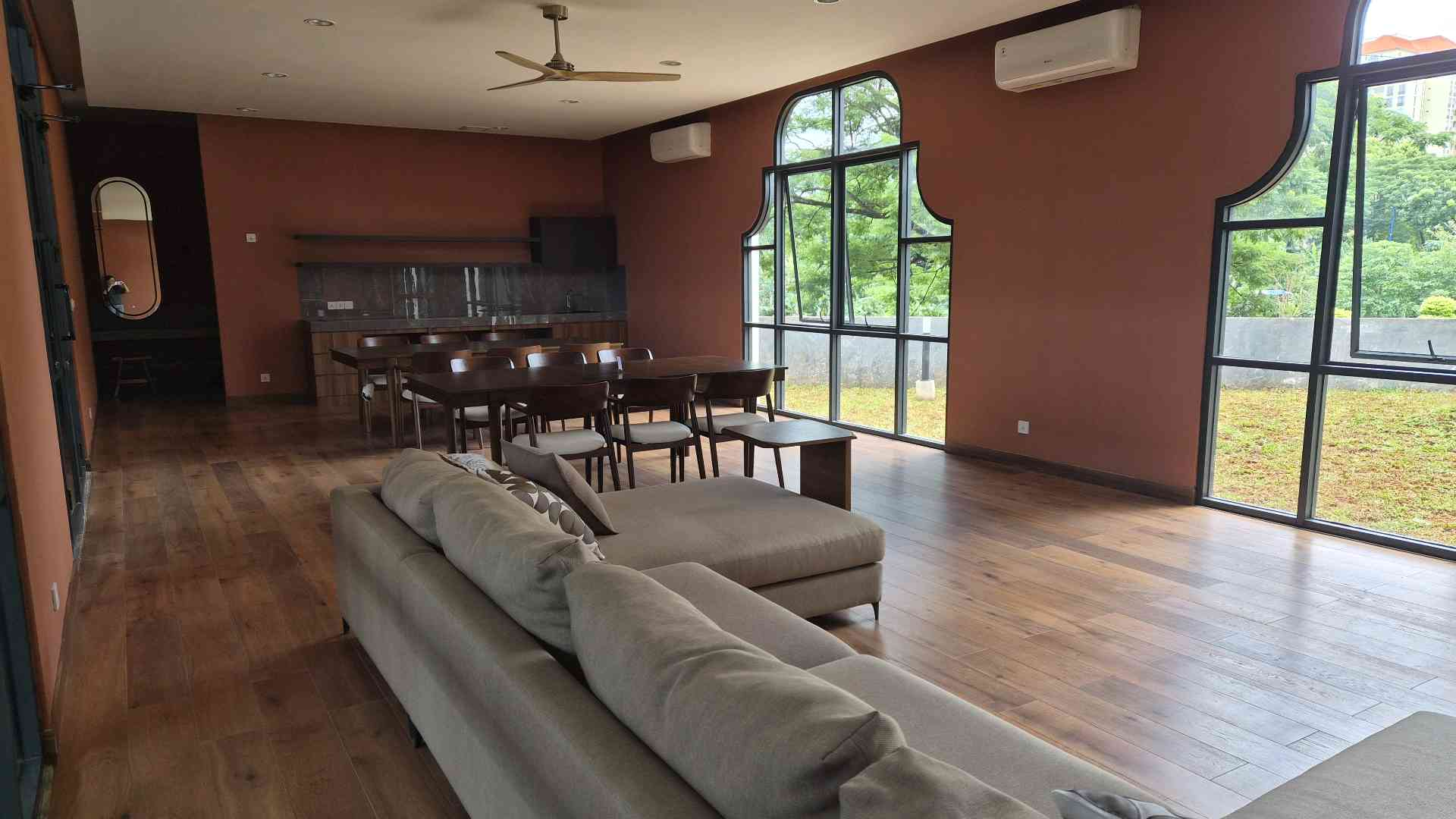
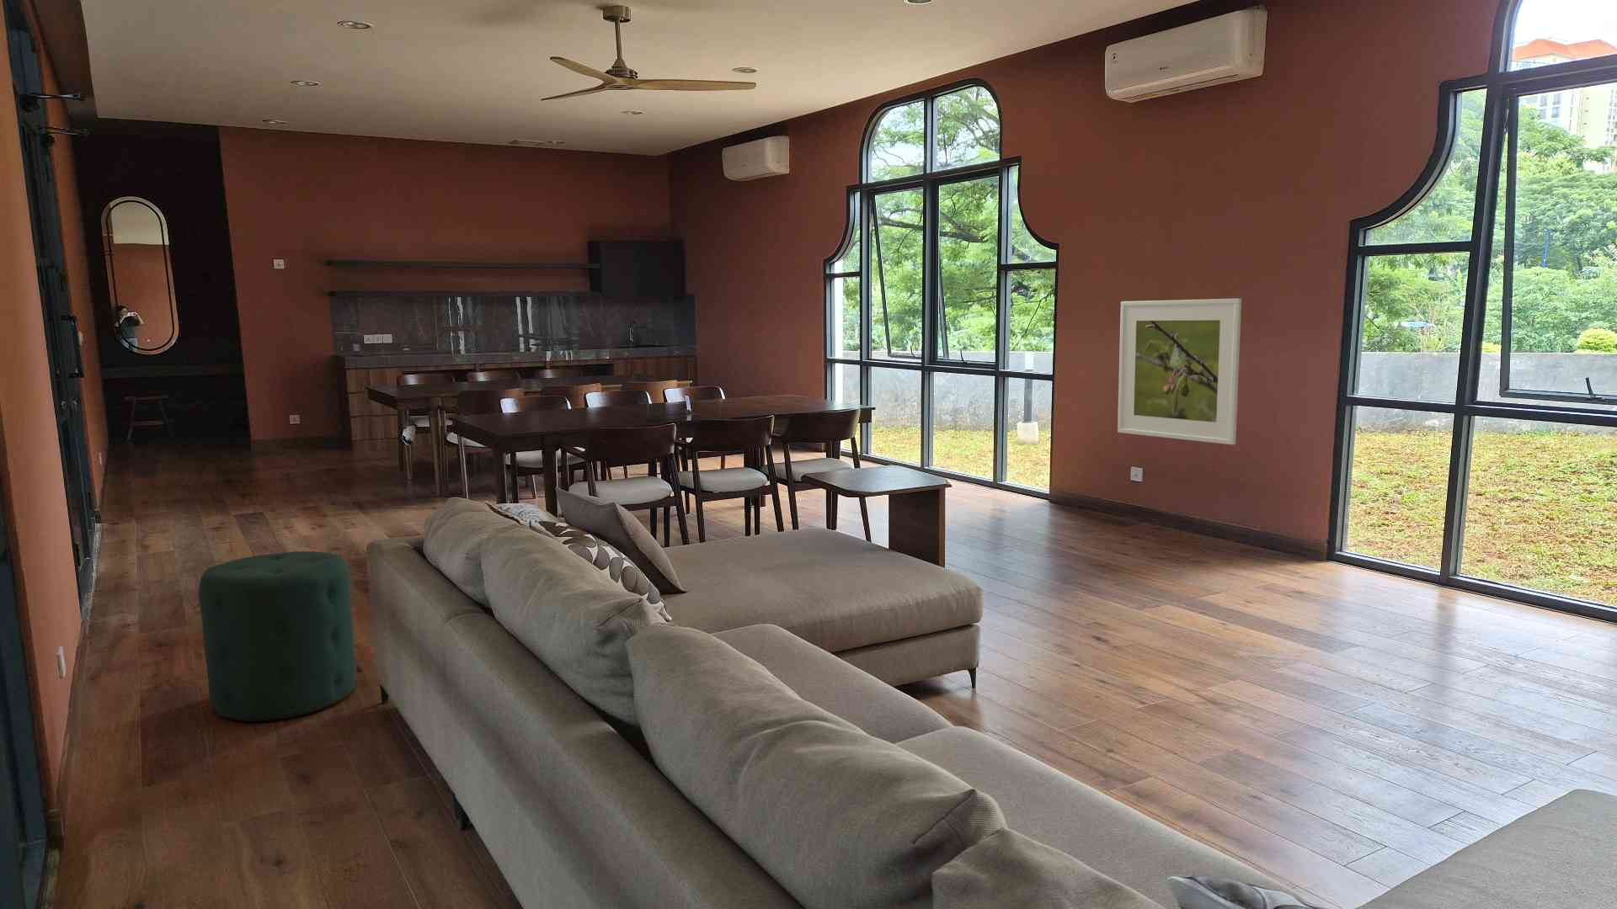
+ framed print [1117,297,1243,445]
+ ottoman [198,551,358,723]
